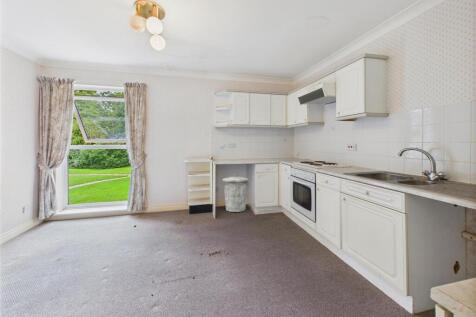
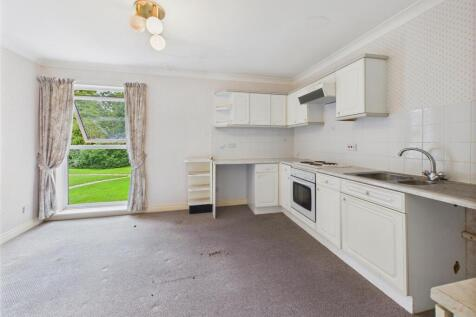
- trash can [221,173,250,213]
